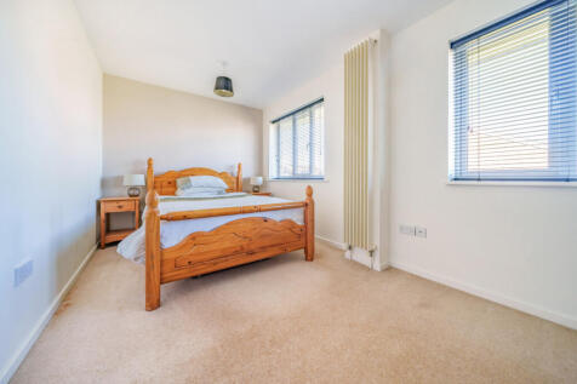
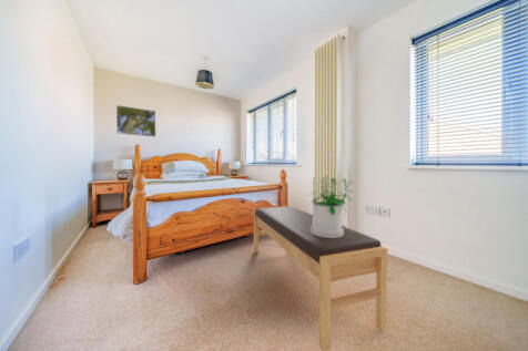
+ potted plant [305,175,355,238]
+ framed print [115,104,156,138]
+ bench [253,205,388,351]
